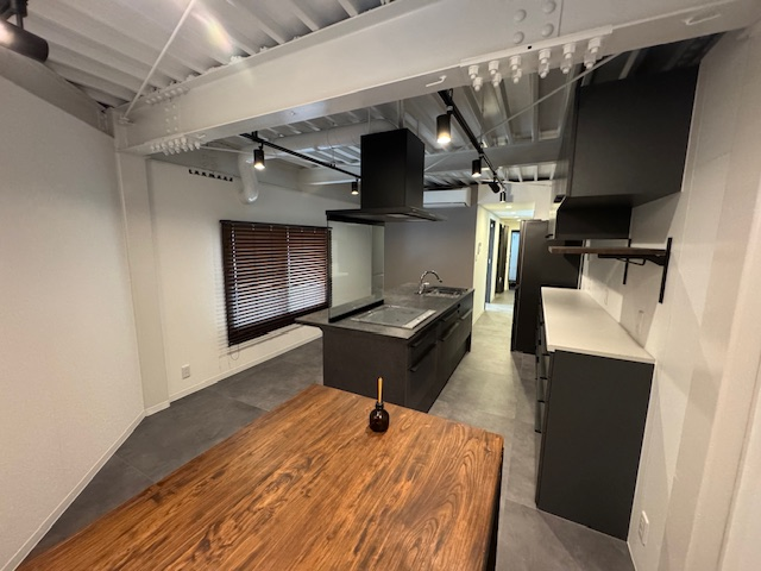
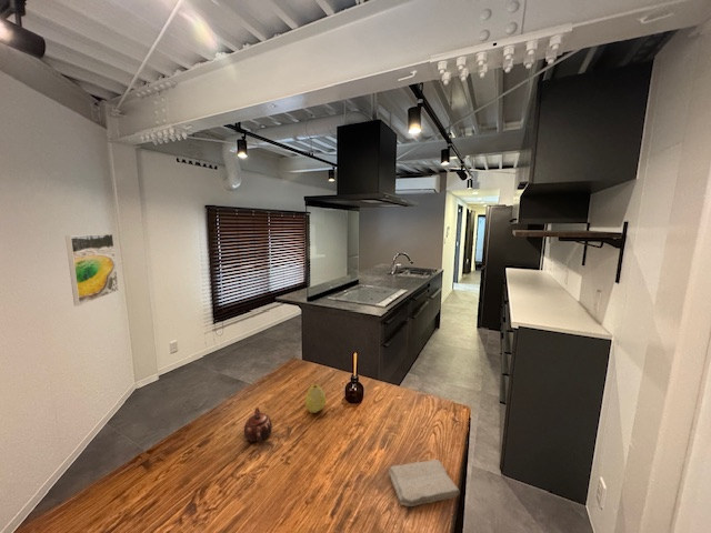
+ teapot [243,406,273,444]
+ fruit [304,383,327,414]
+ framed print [64,233,120,306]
+ washcloth [388,459,461,507]
